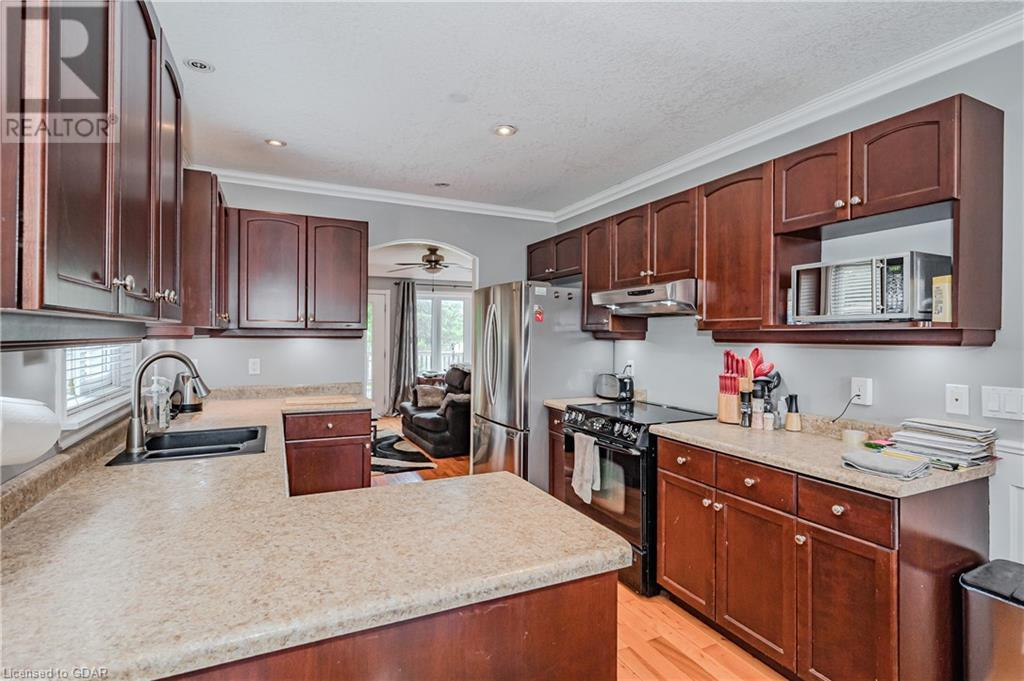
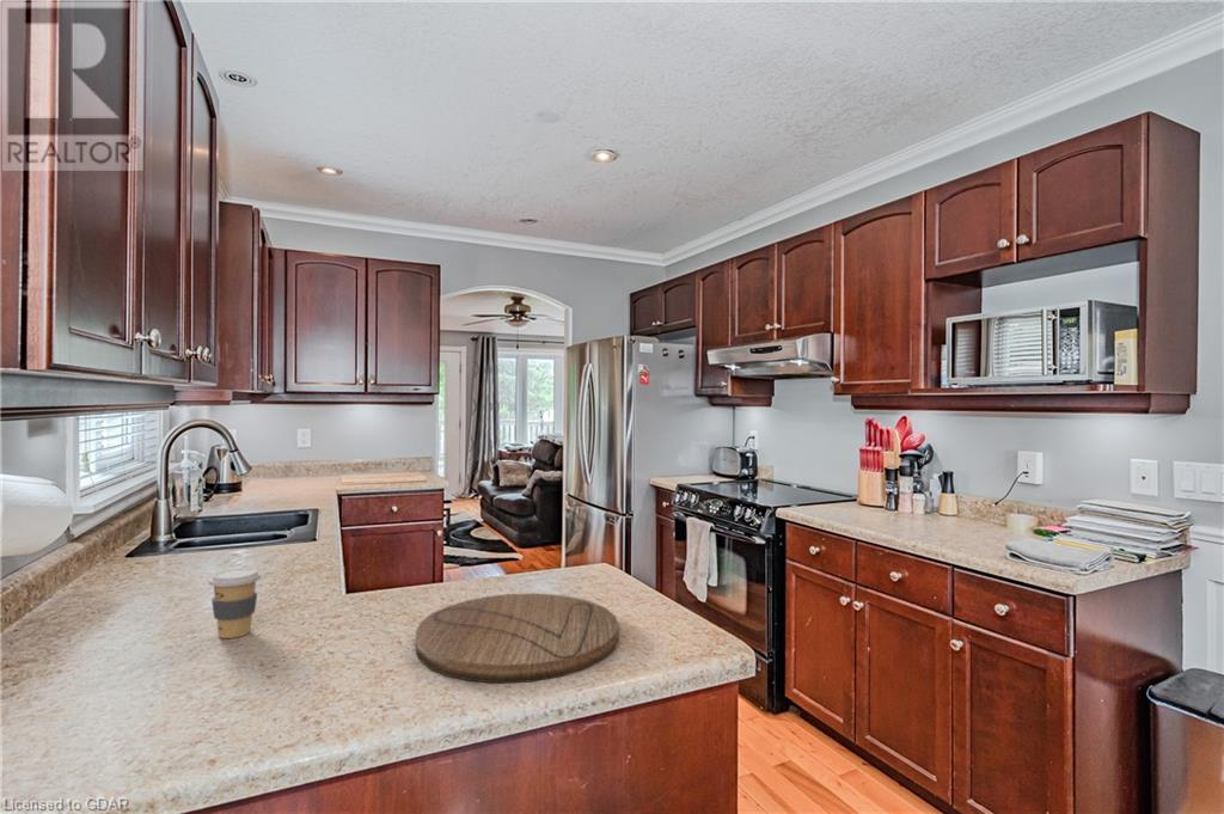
+ cutting board [415,593,620,685]
+ coffee cup [208,567,263,639]
